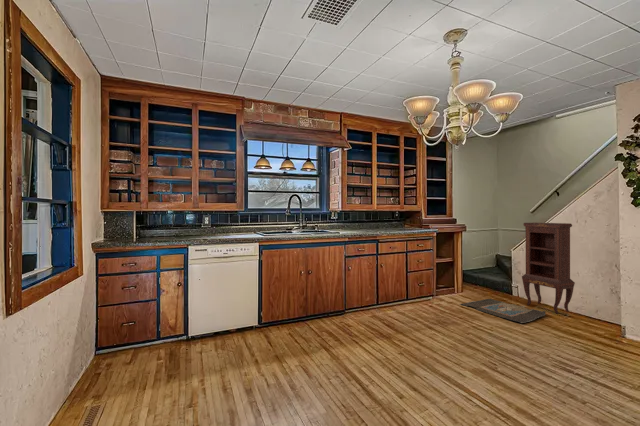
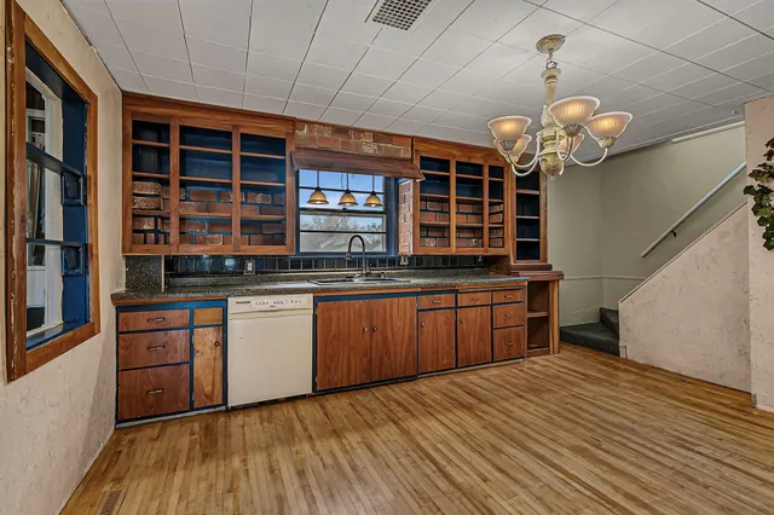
- cabinet [521,222,576,315]
- rug [459,298,547,324]
